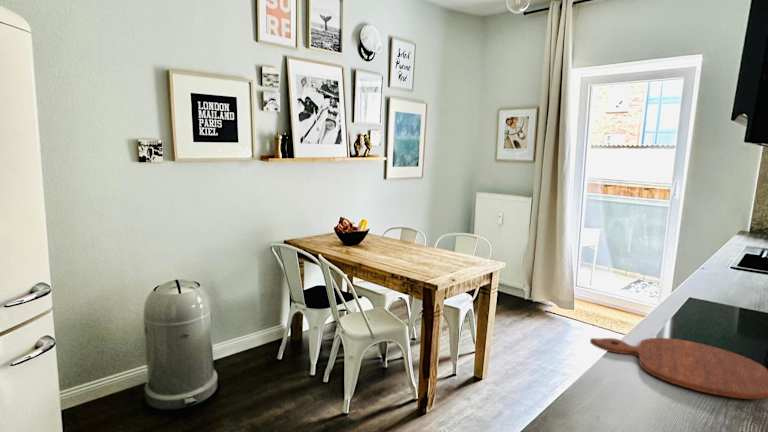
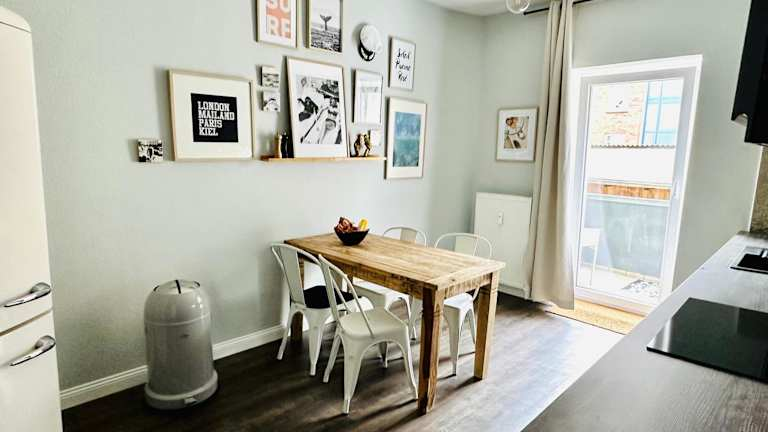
- cutting board [589,337,768,400]
